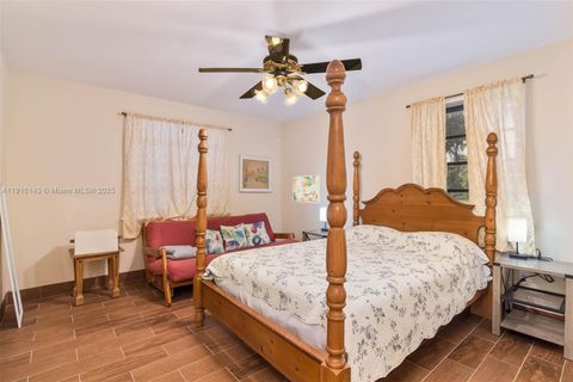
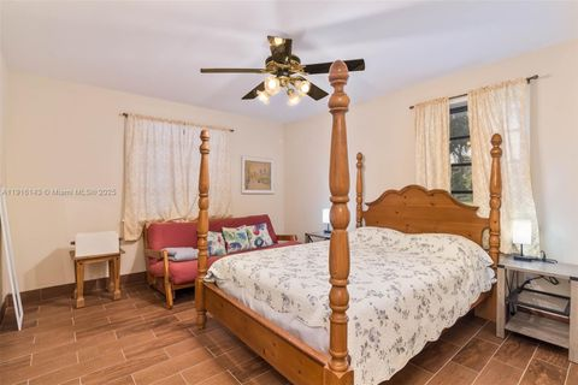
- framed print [291,174,321,204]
